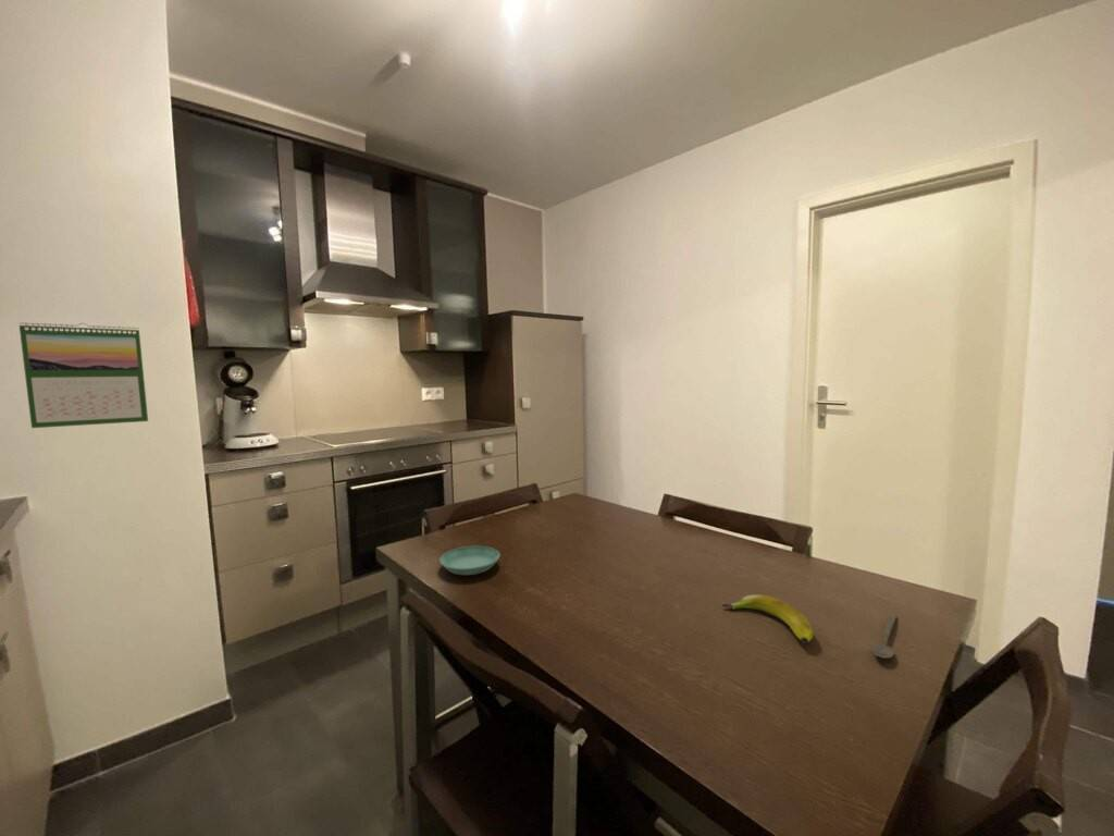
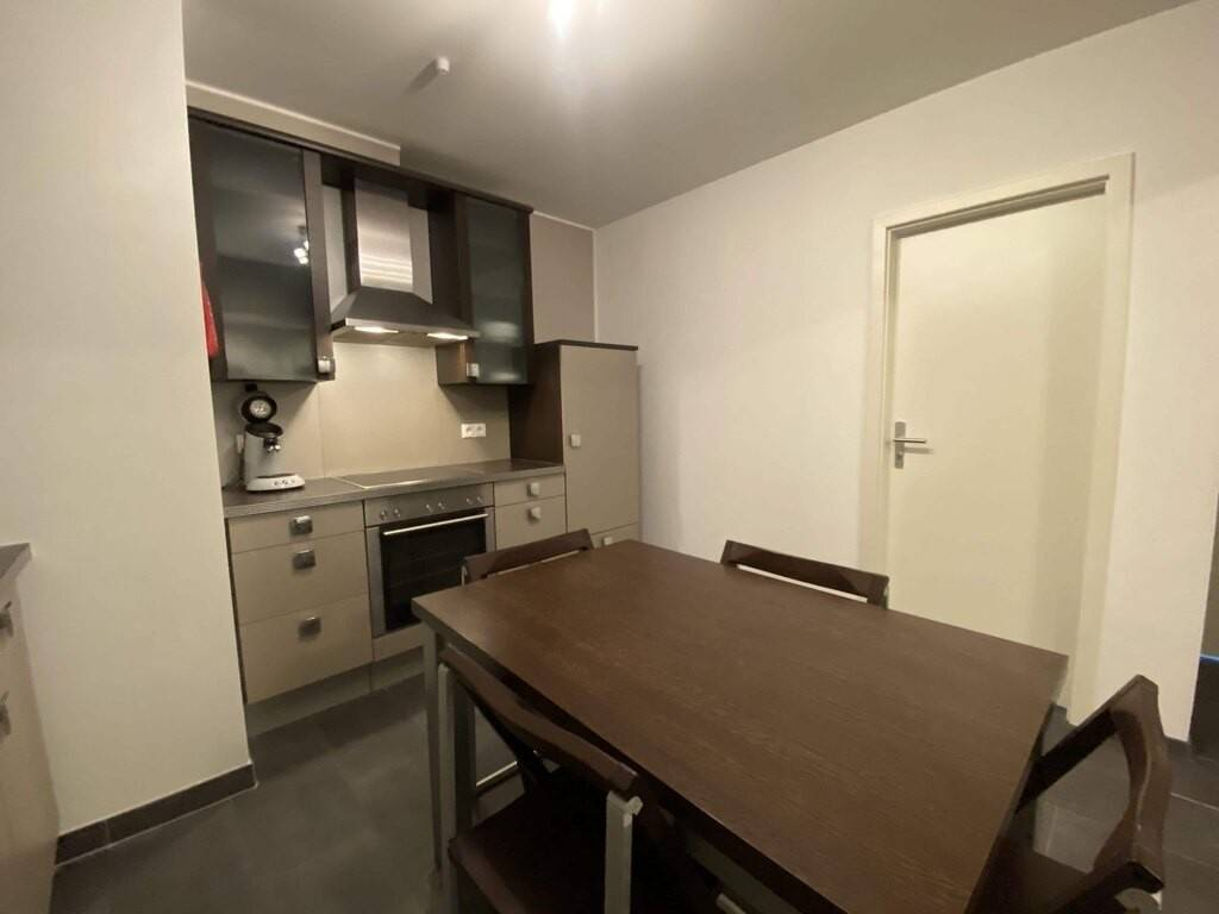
- calendar [17,321,149,429]
- spoon [870,613,898,660]
- banana [721,593,814,643]
- saucer [438,545,500,576]
